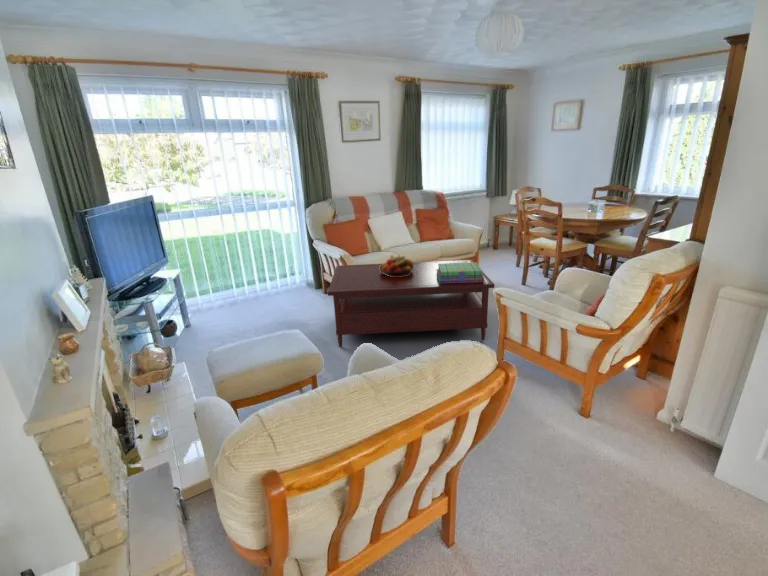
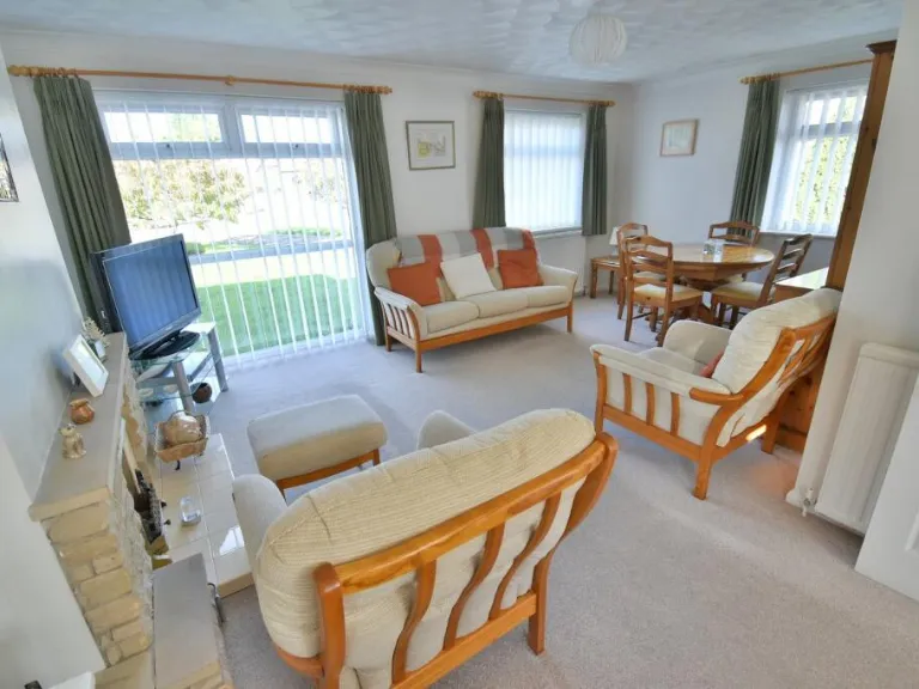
- coffee table [327,259,496,348]
- fruit bowl [379,254,415,277]
- stack of books [436,262,484,284]
